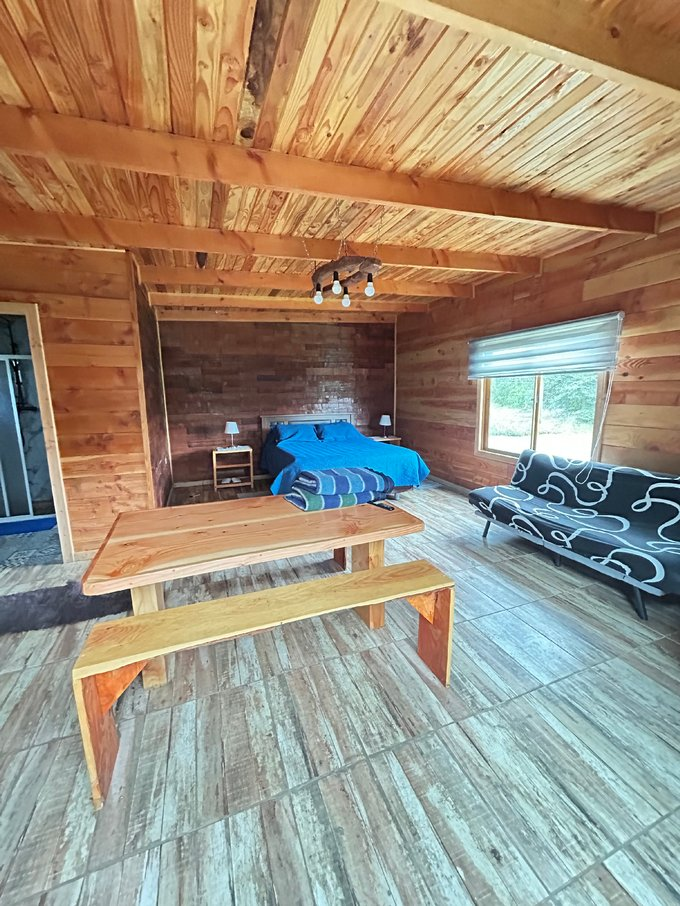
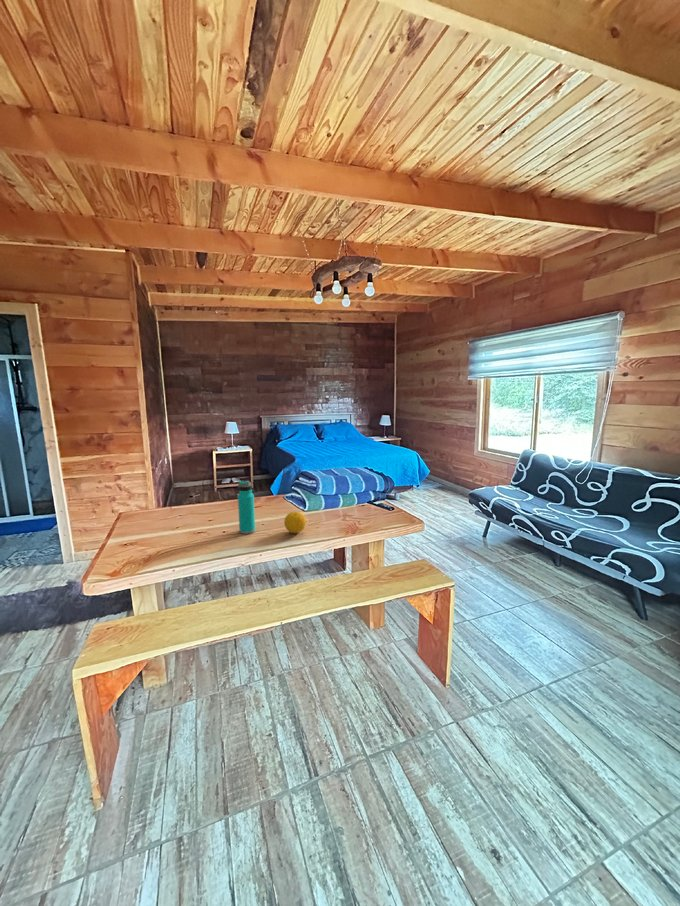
+ water bottle [237,480,256,535]
+ fruit [283,510,307,534]
